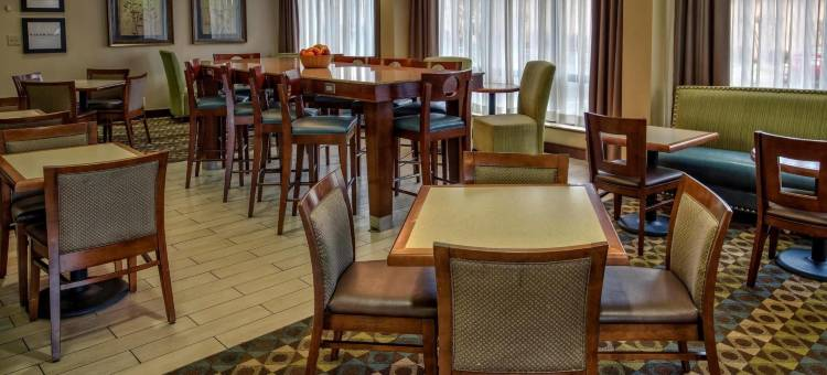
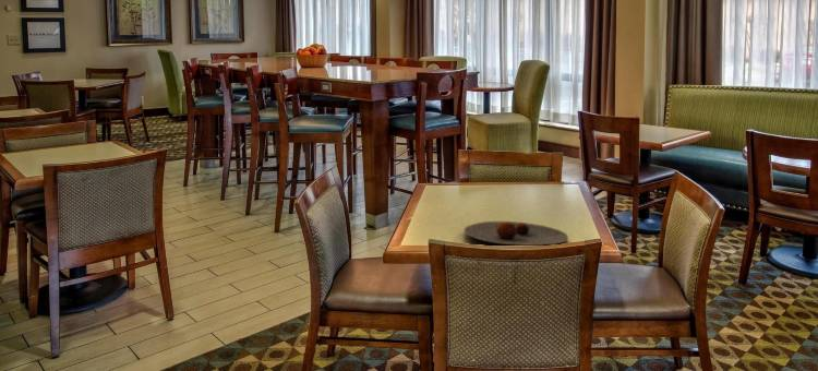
+ plate [464,220,569,247]
